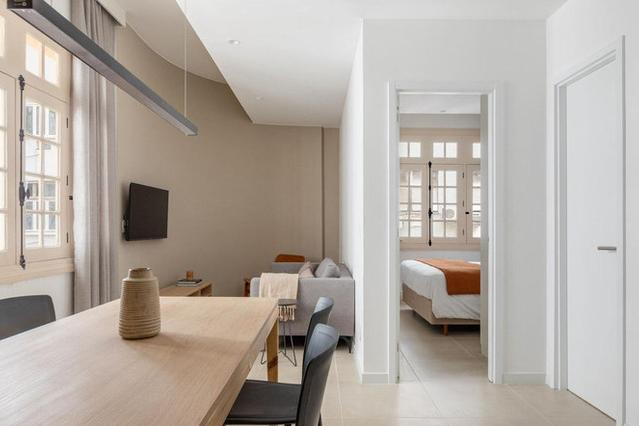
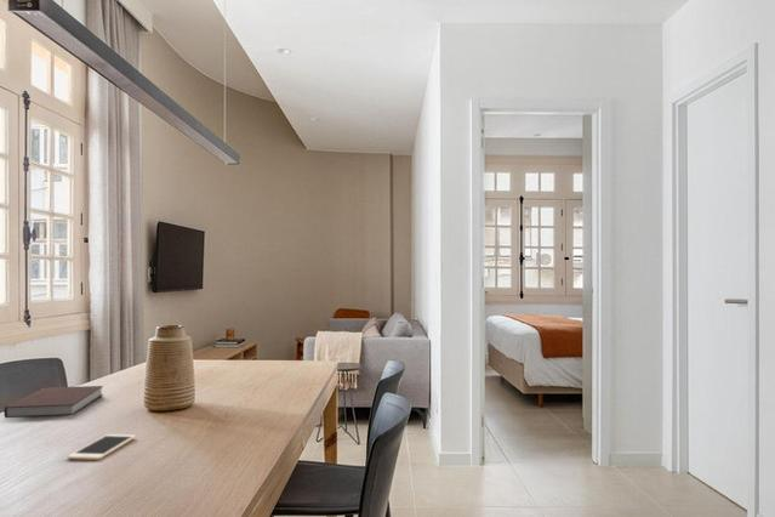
+ notebook [2,385,104,419]
+ cell phone [67,433,137,461]
